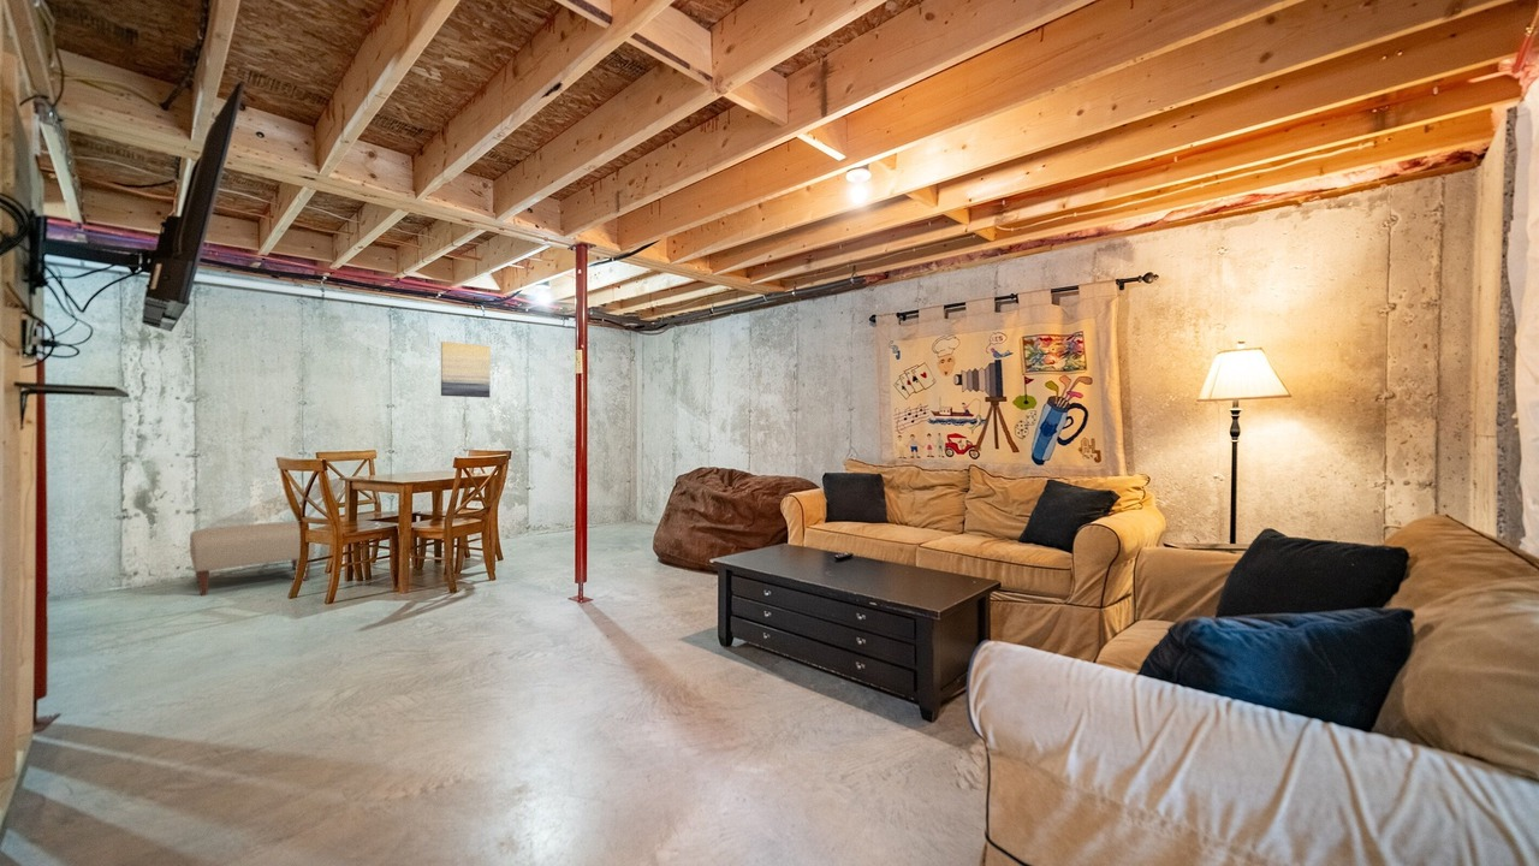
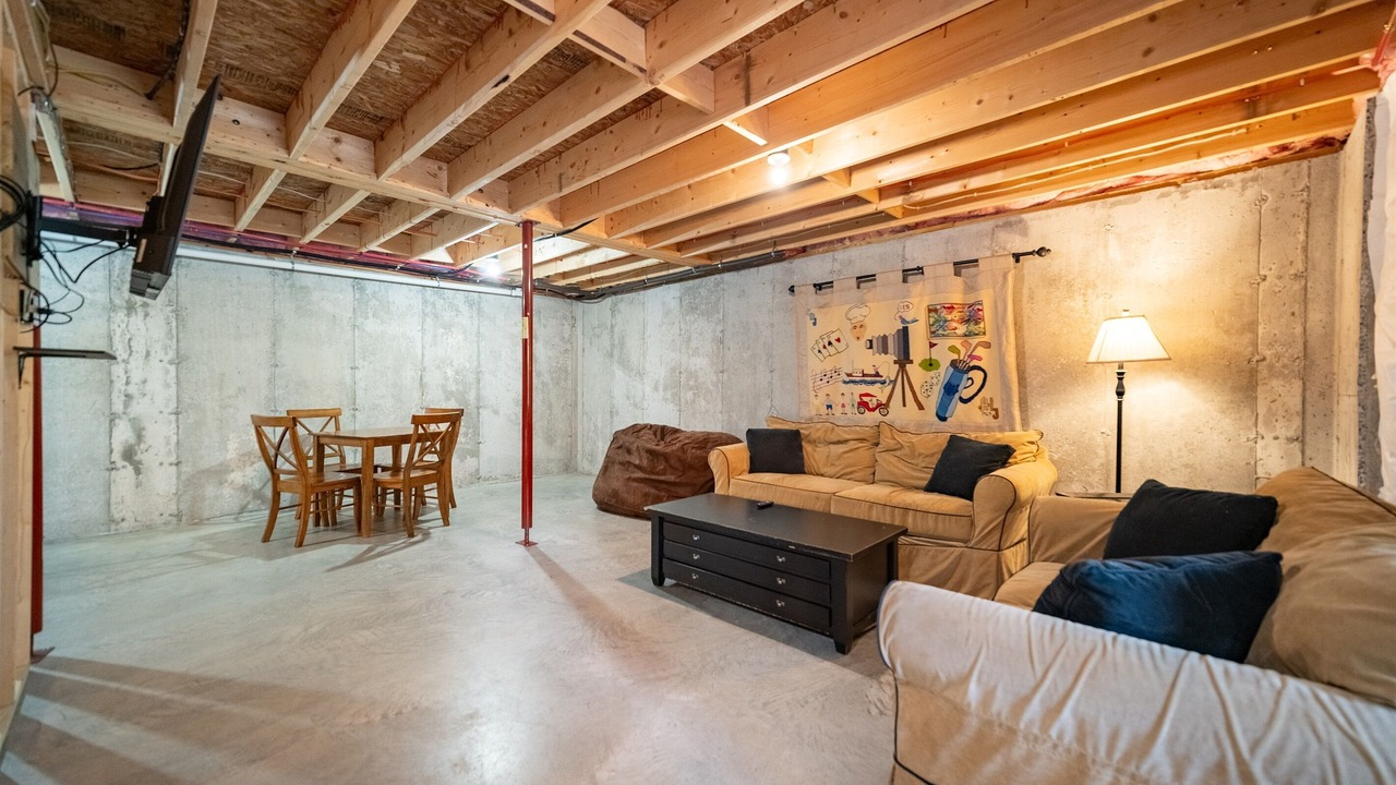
- wall art [440,340,491,398]
- ottoman [189,521,316,597]
